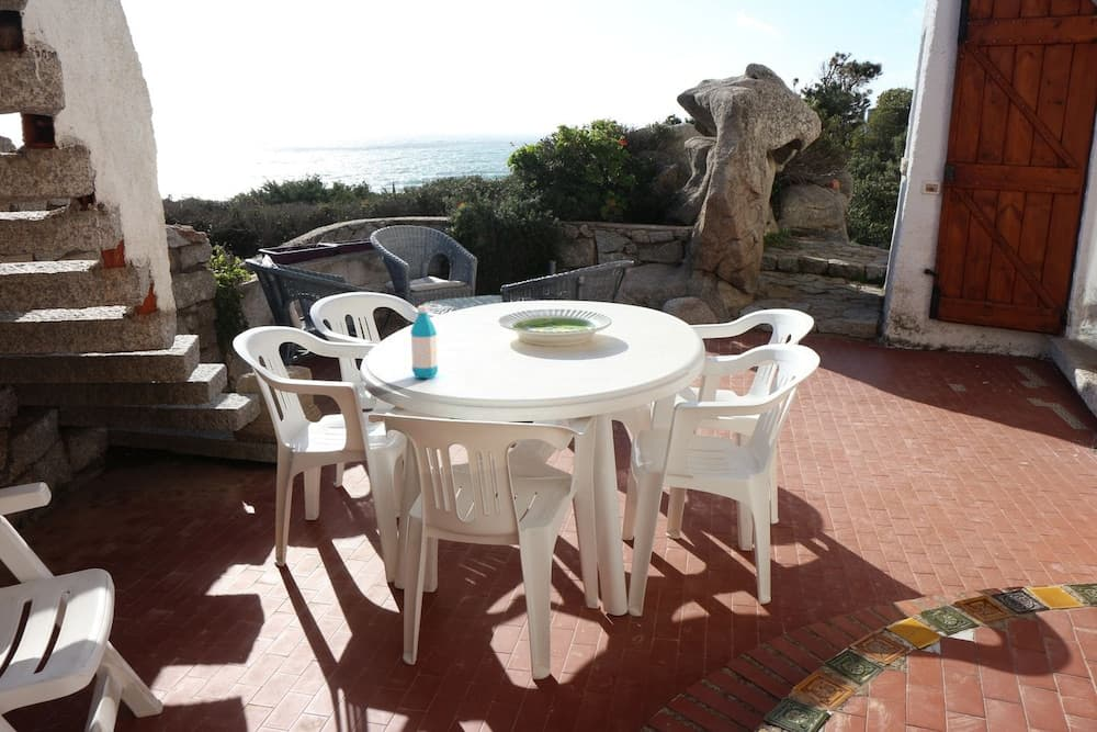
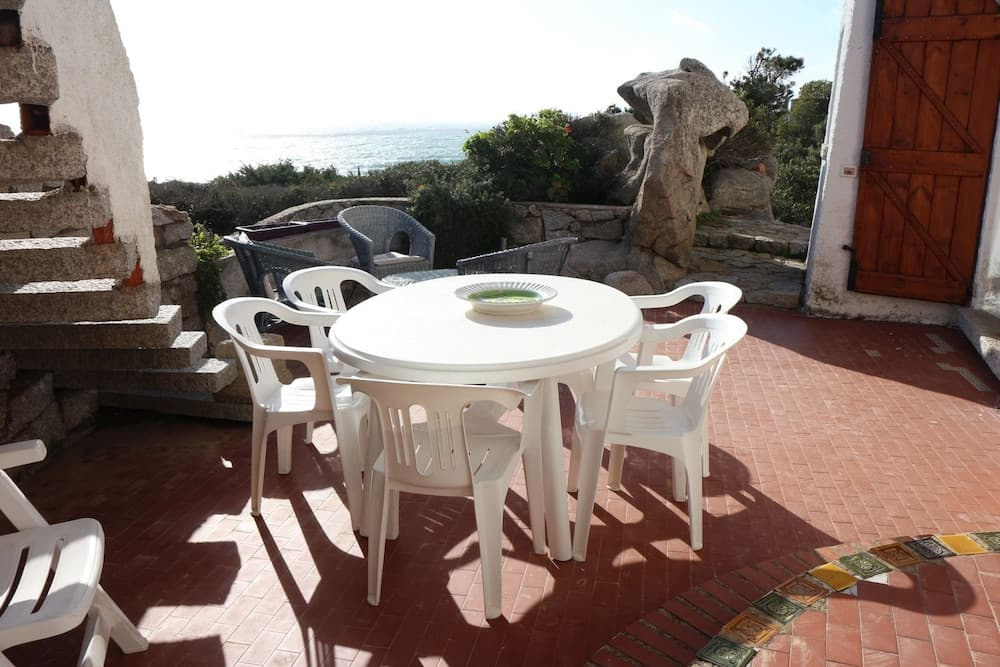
- water bottle [409,305,439,380]
